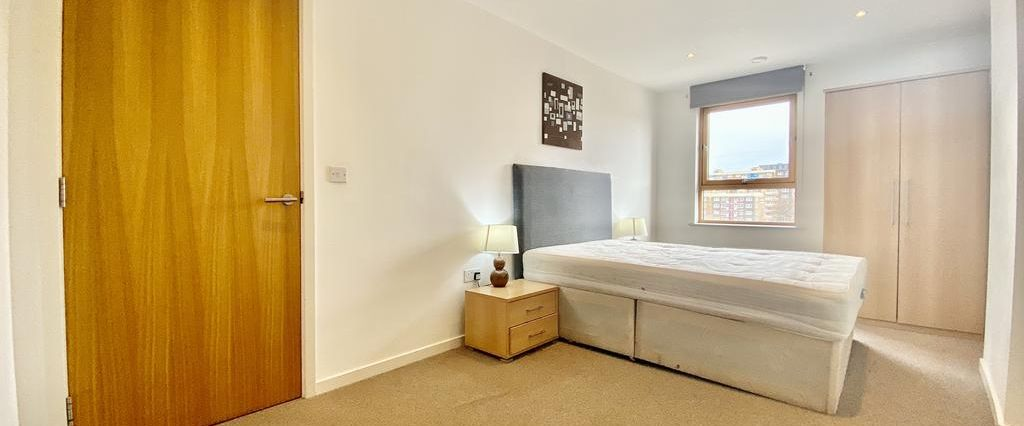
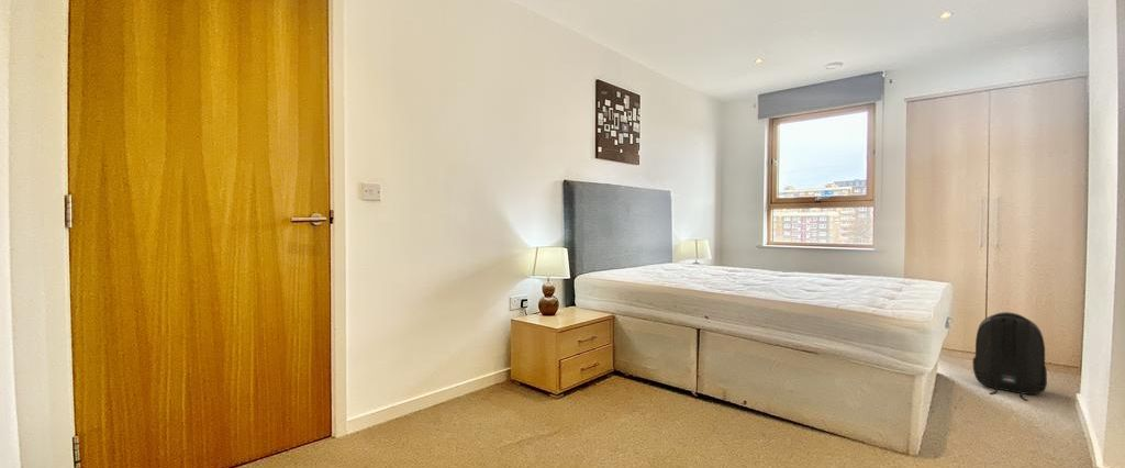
+ backpack [971,311,1048,402]
